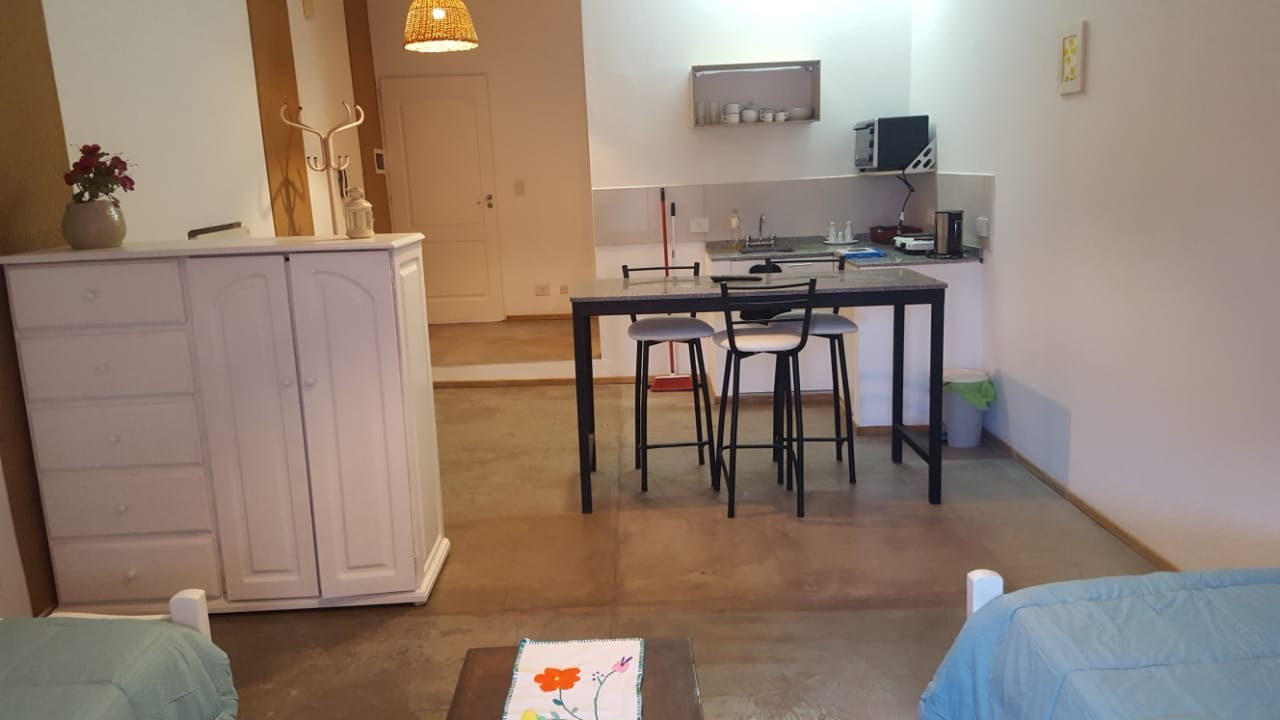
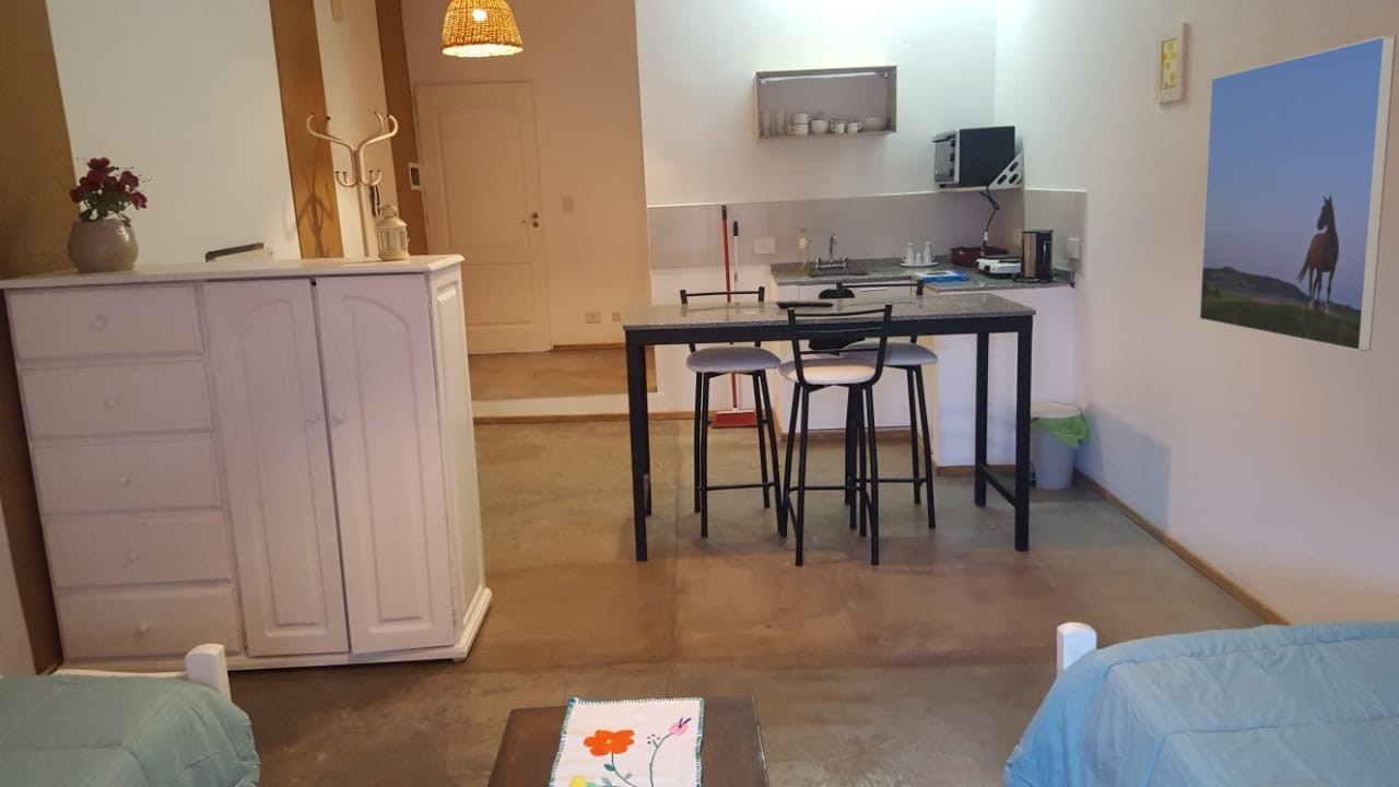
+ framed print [1198,34,1398,352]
